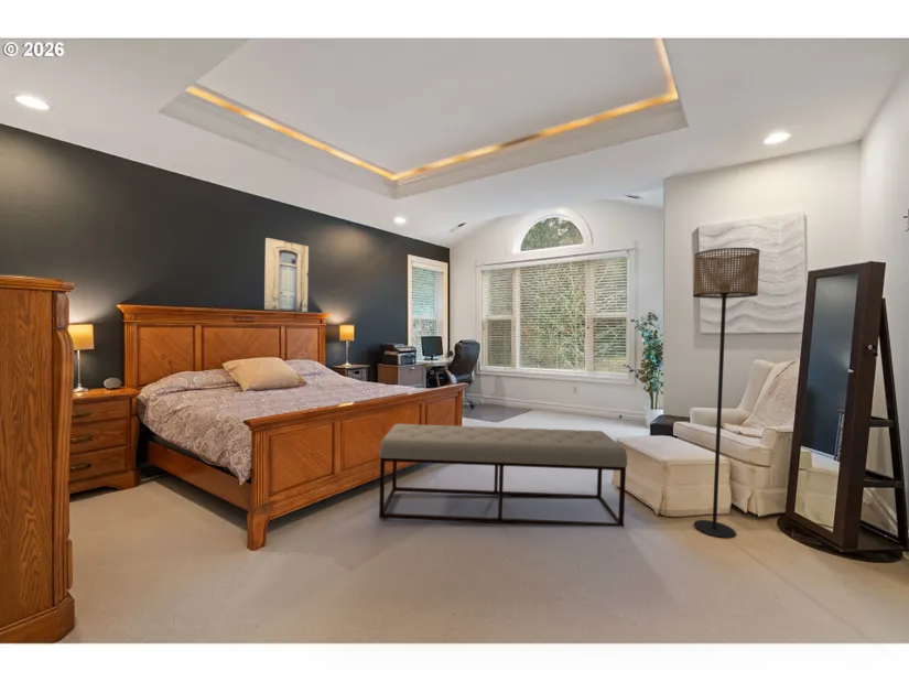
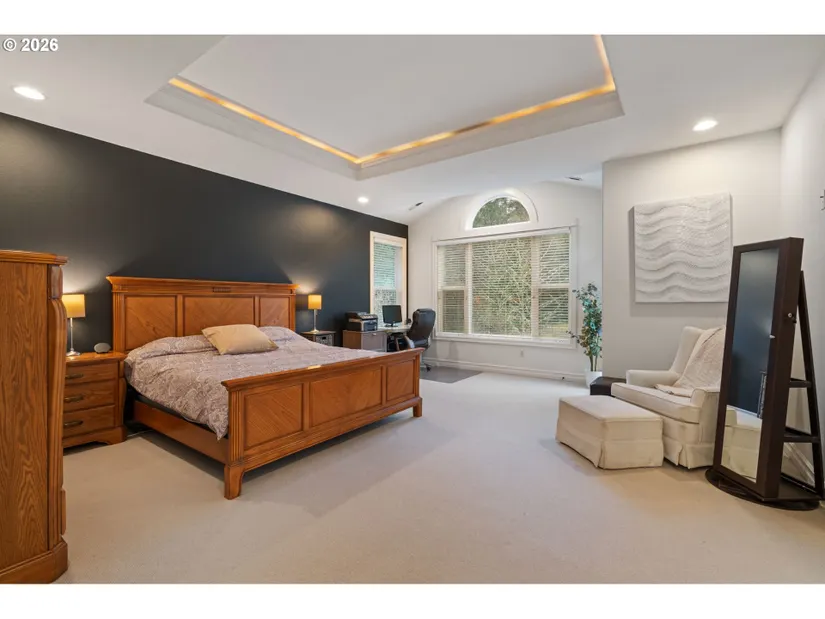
- wall art [263,237,310,313]
- bench [378,423,628,528]
- floor lamp [692,247,761,539]
